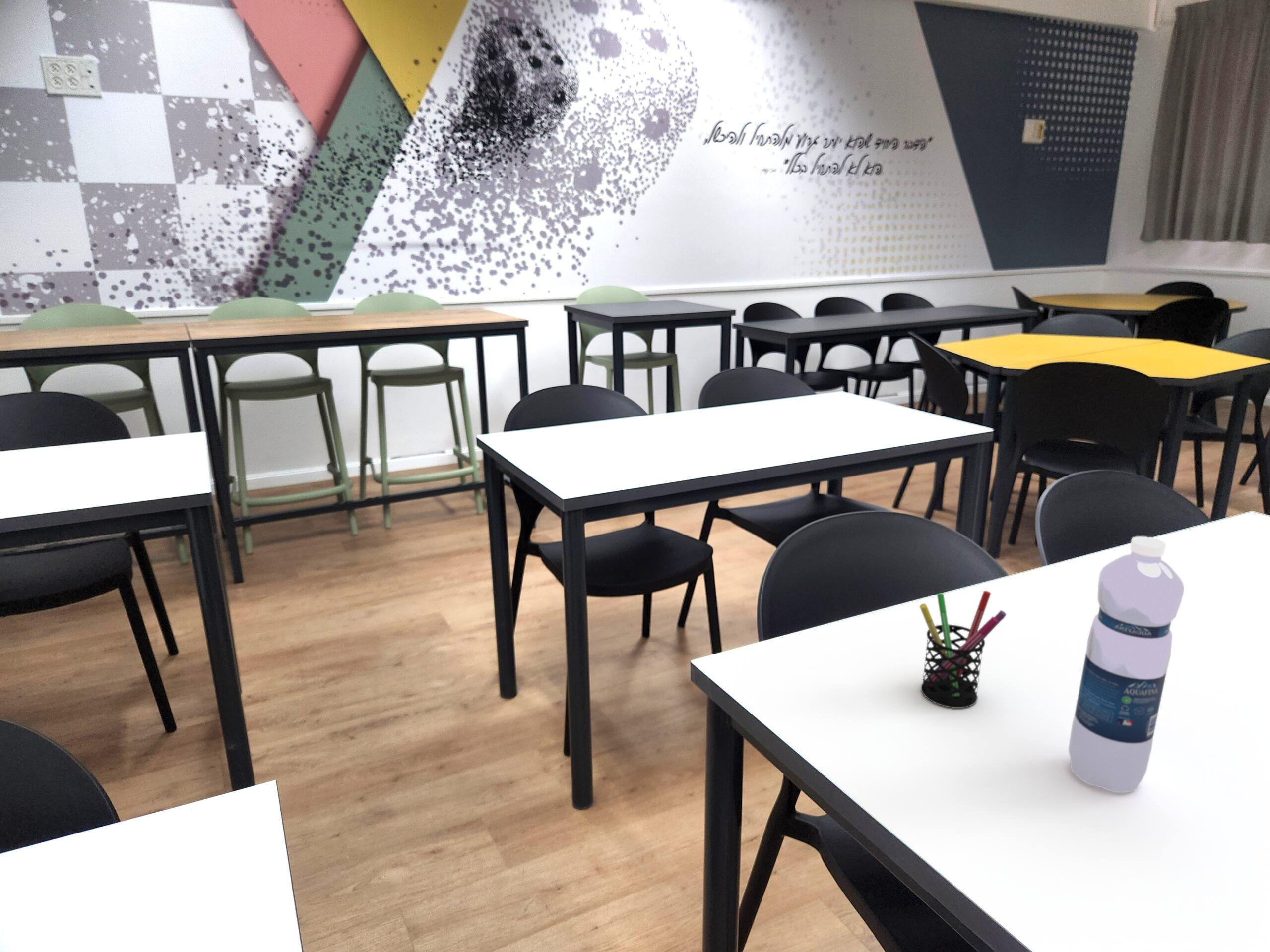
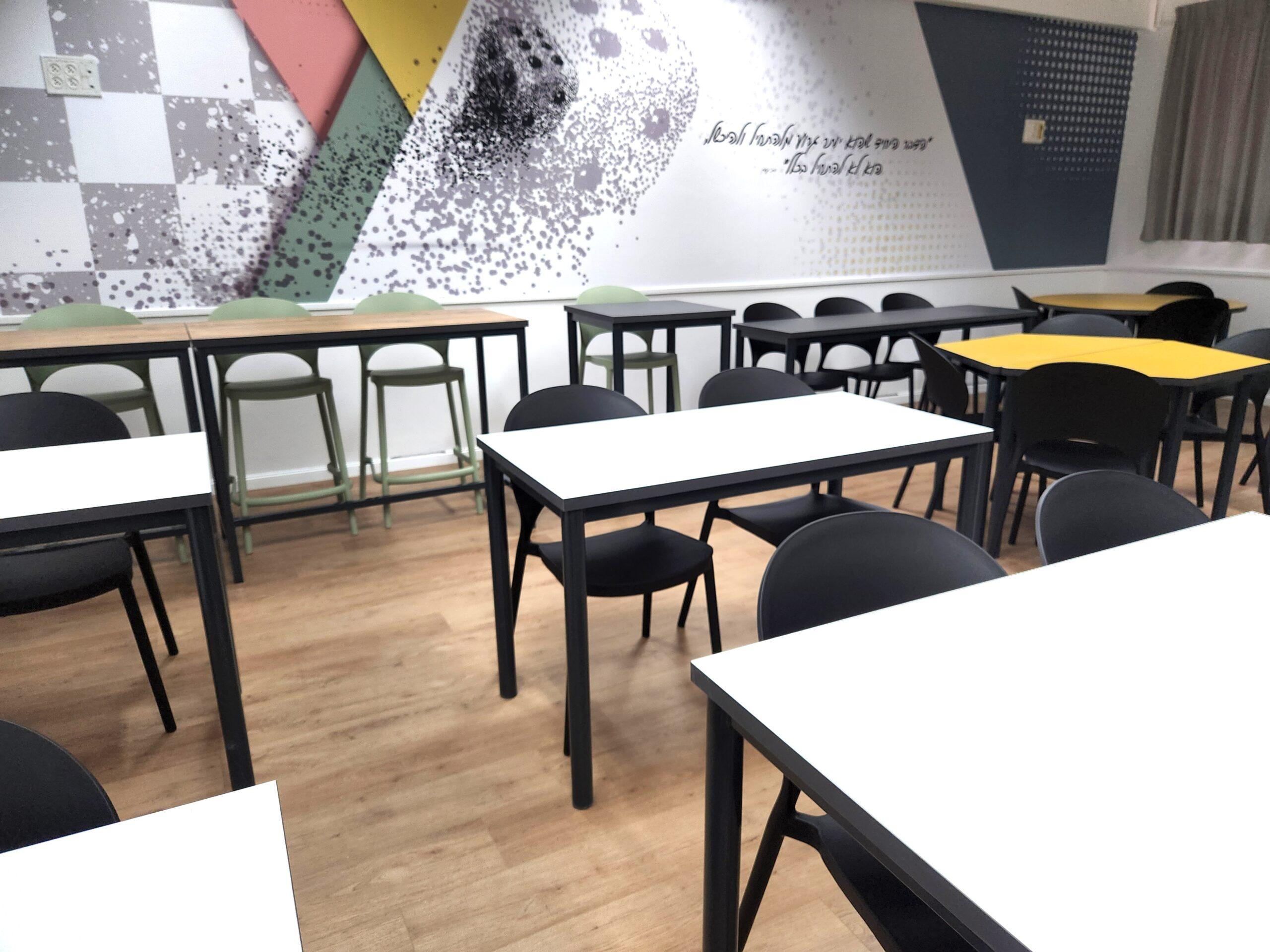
- water bottle [1068,536,1185,793]
- pen holder [919,590,1007,709]
